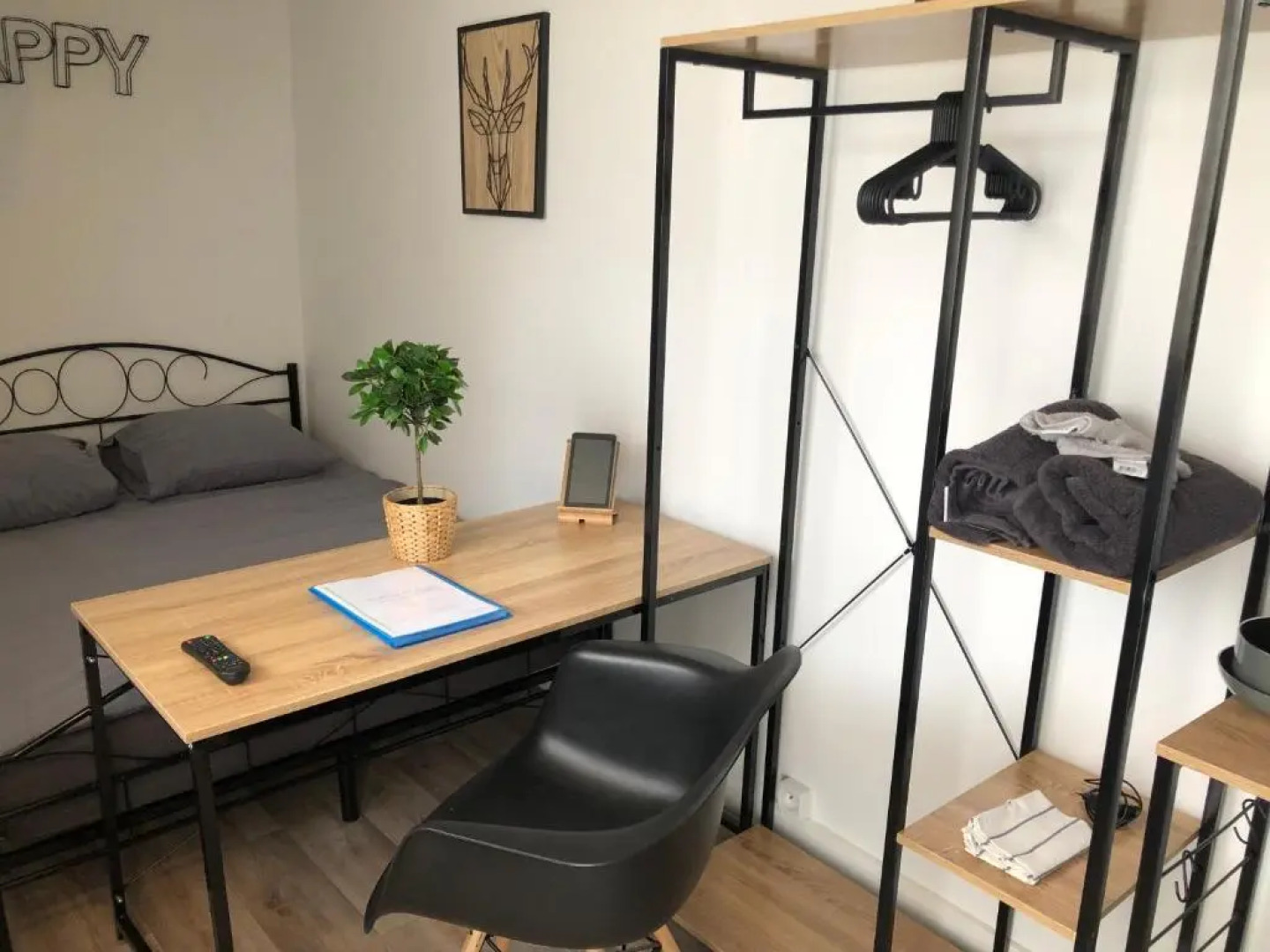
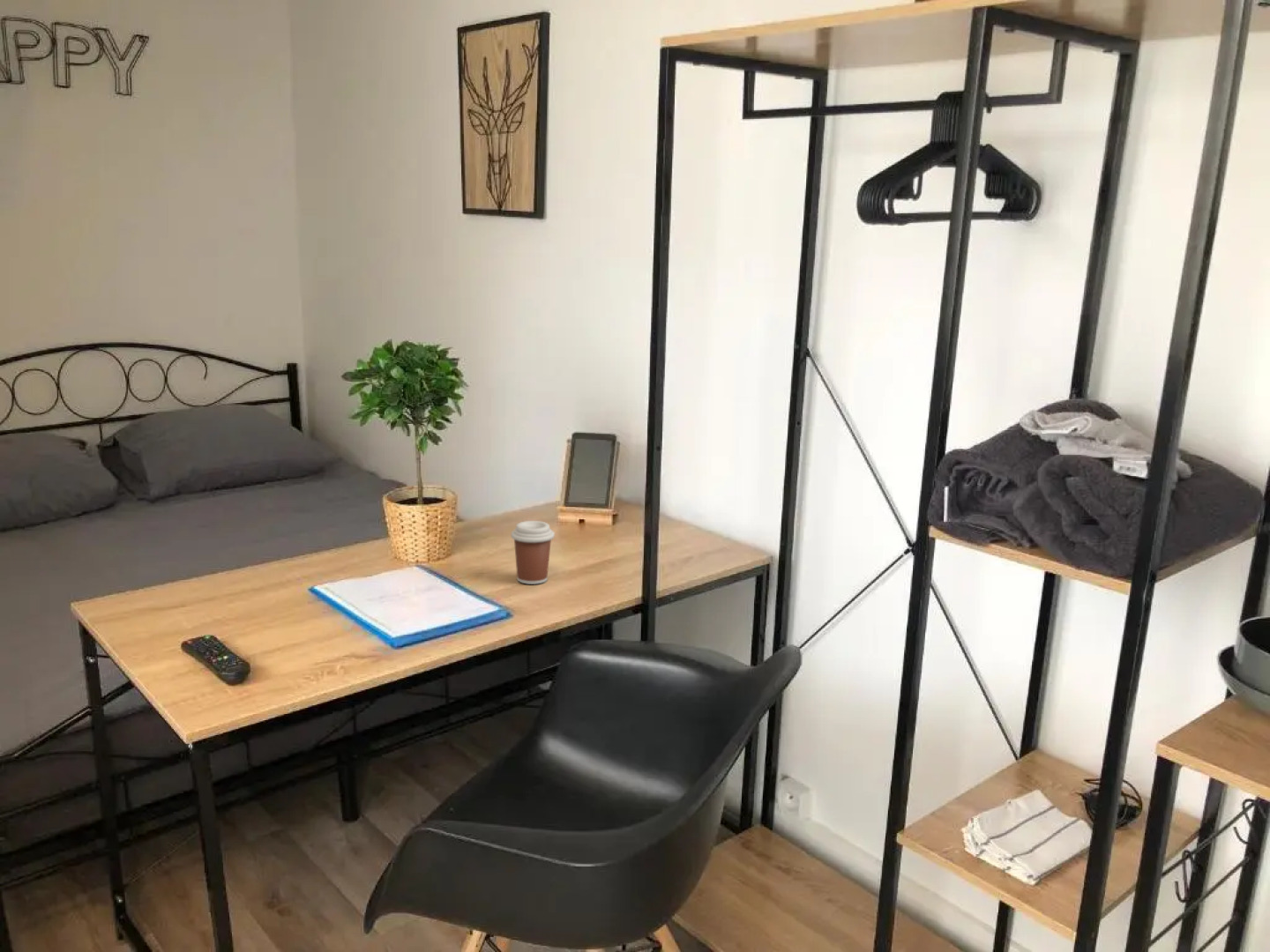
+ coffee cup [510,520,556,585]
